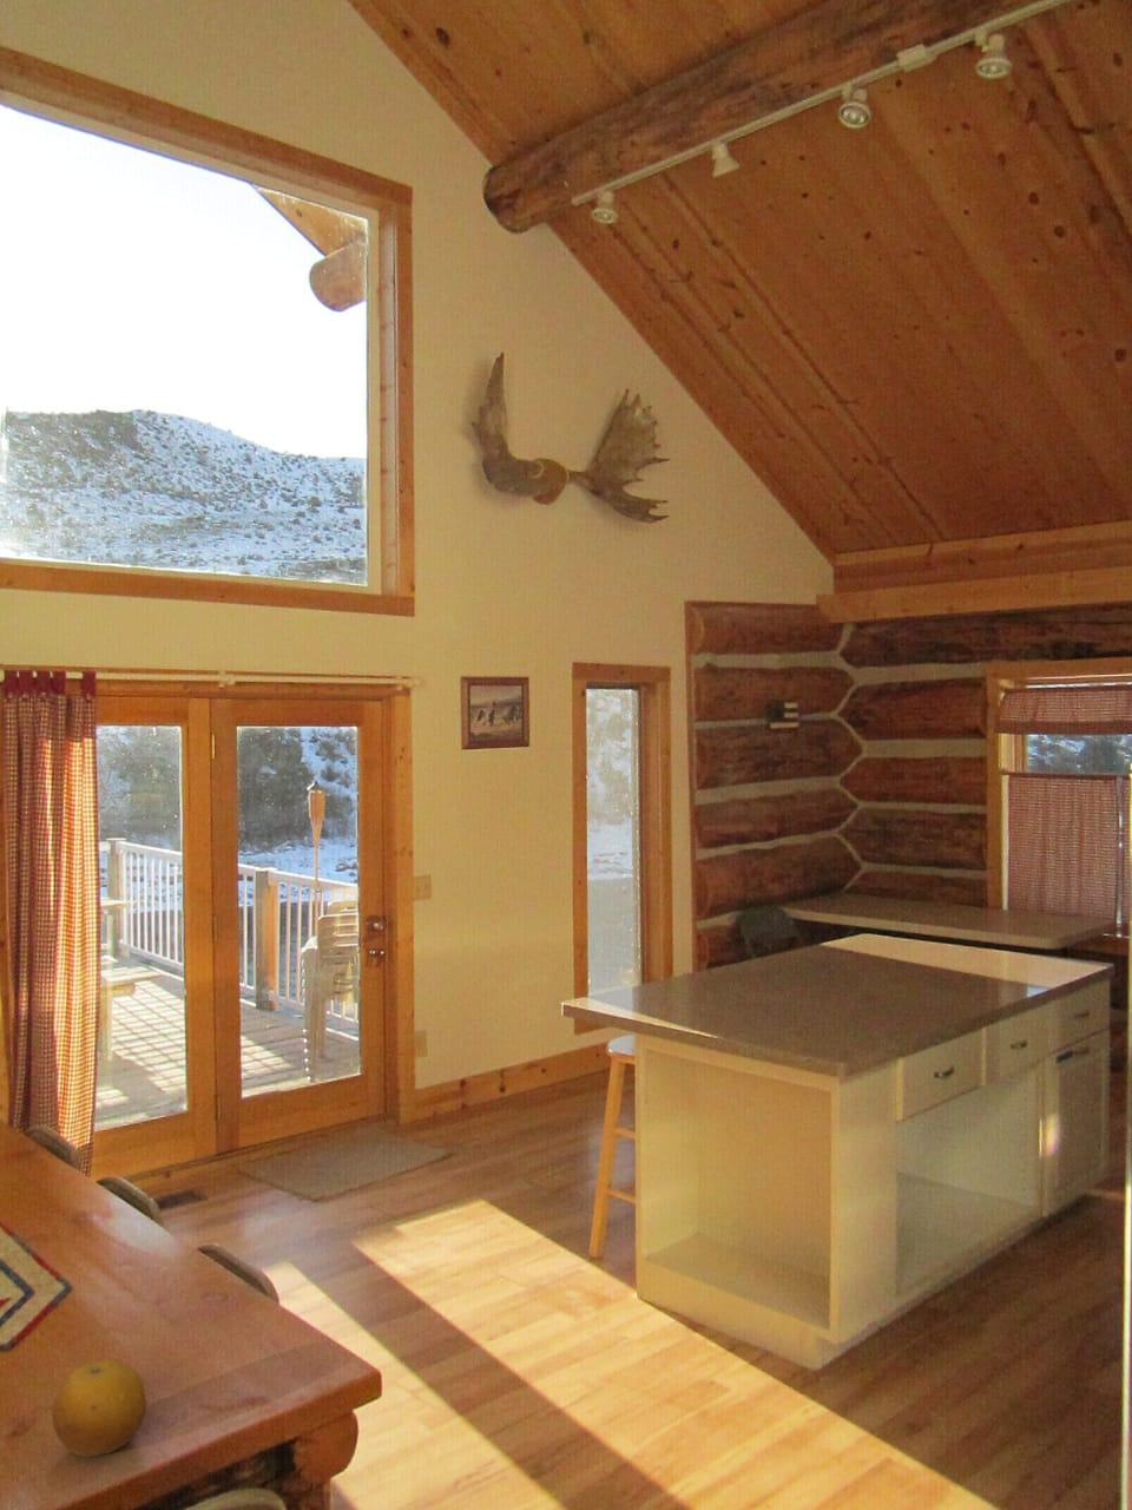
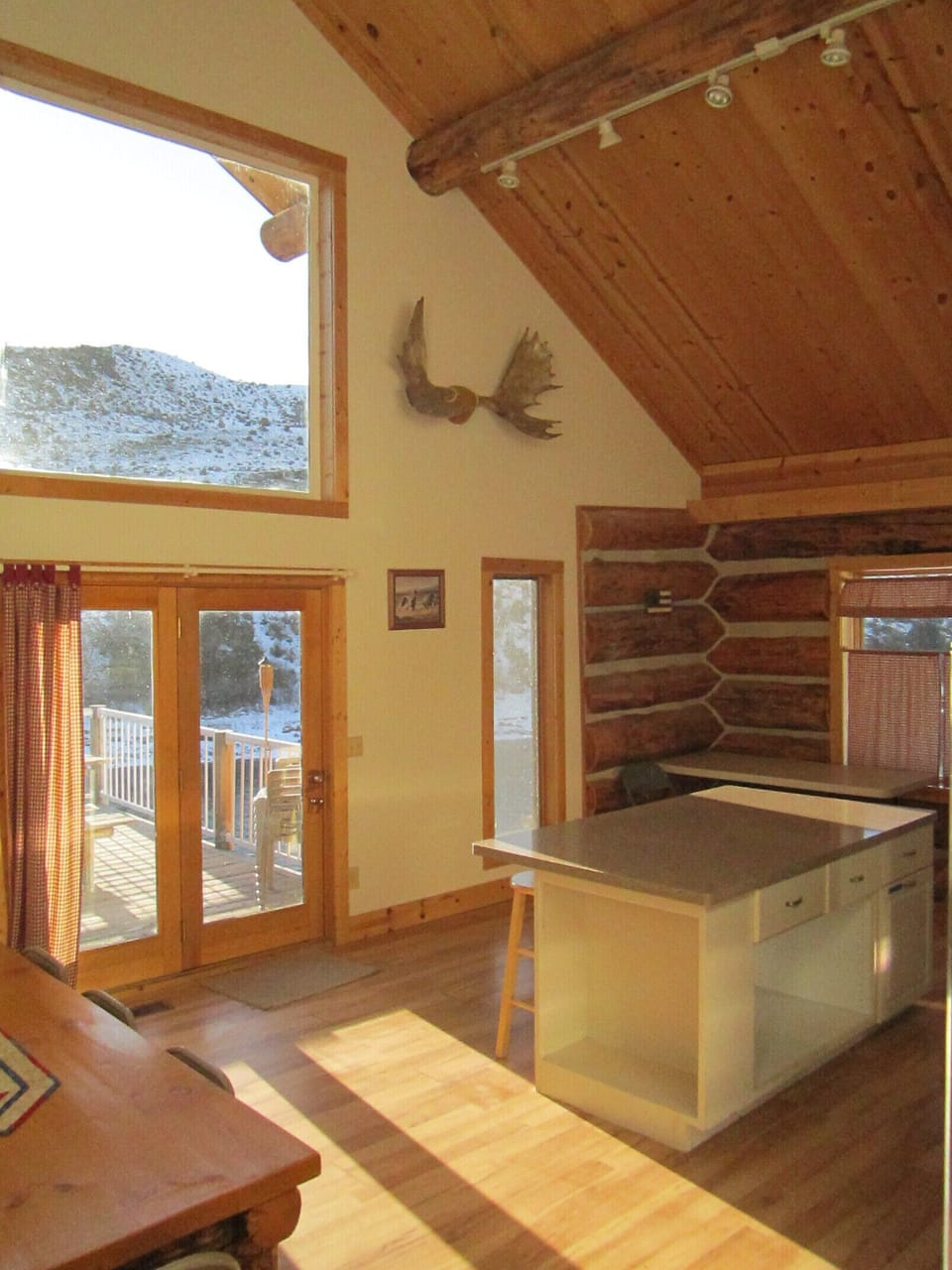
- fruit [51,1358,147,1458]
